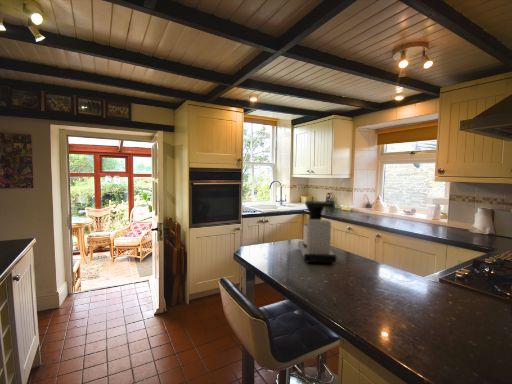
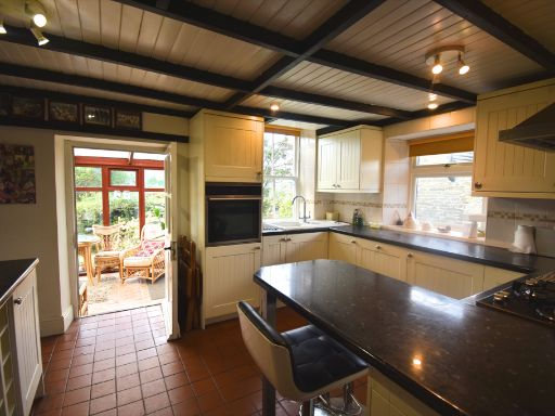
- coffee maker [297,200,337,265]
